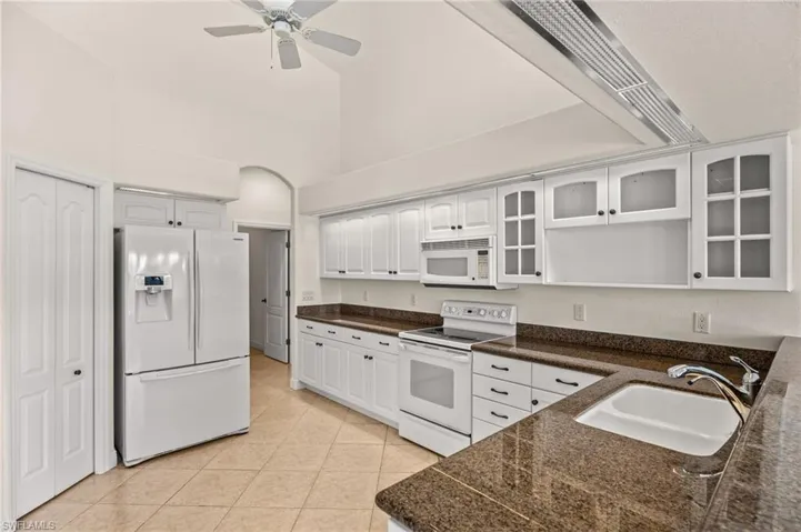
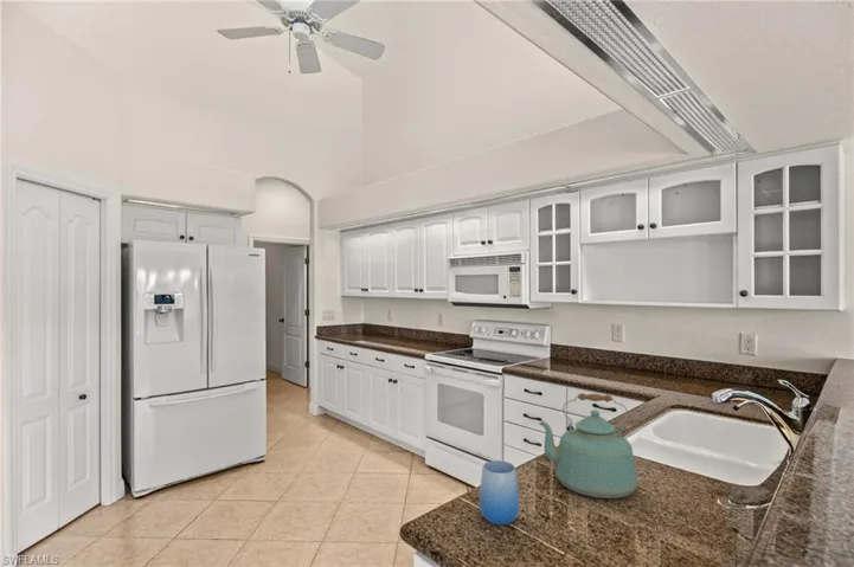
+ kettle [538,392,640,500]
+ cup [479,459,520,526]
